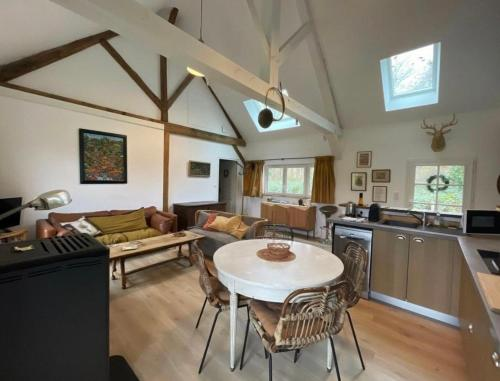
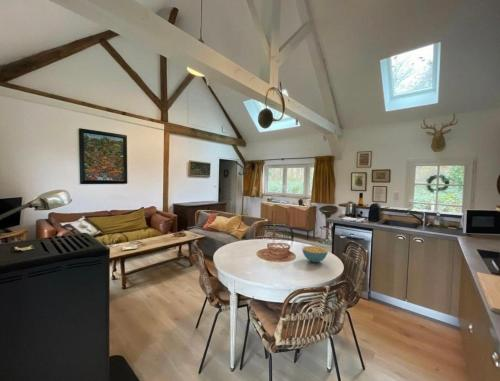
+ cereal bowl [301,245,329,263]
